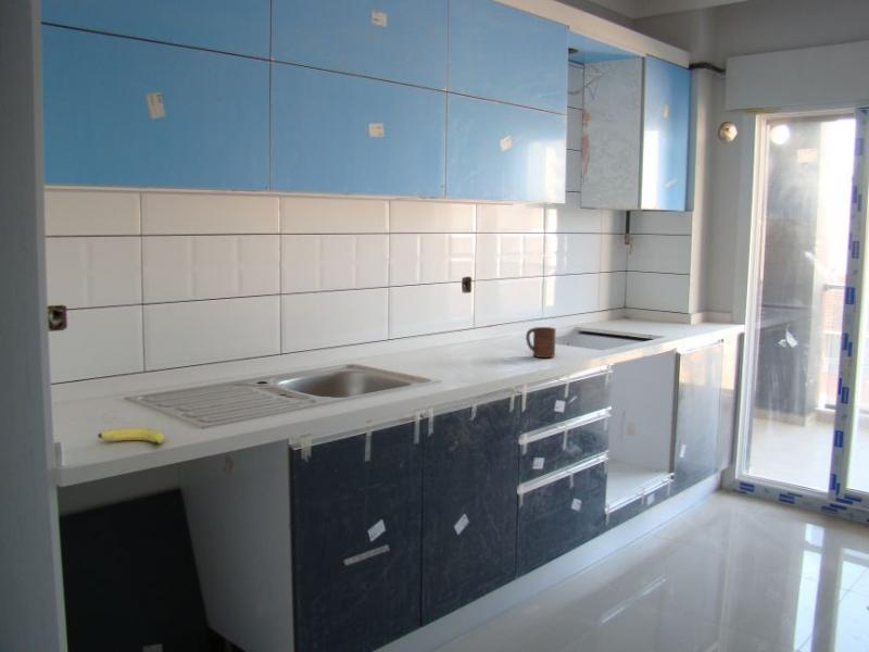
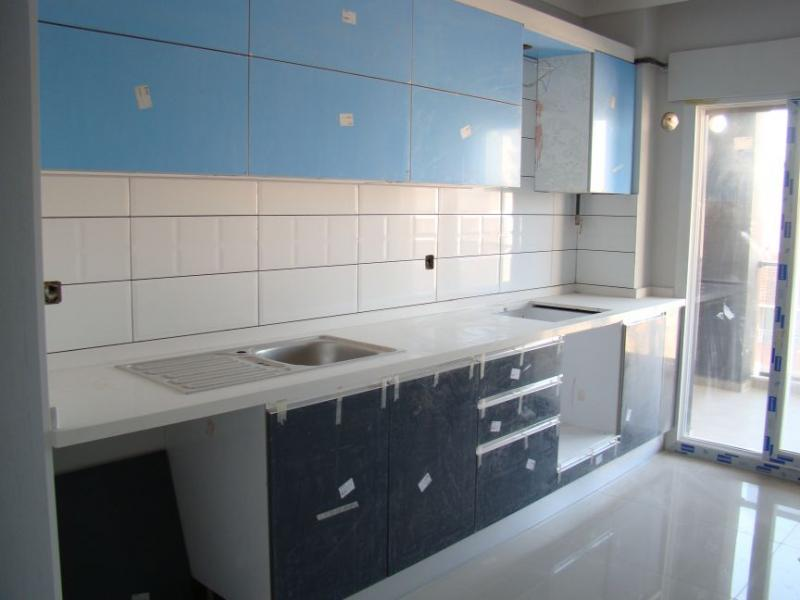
- cup [525,326,557,359]
- fruit [97,426,165,447]
